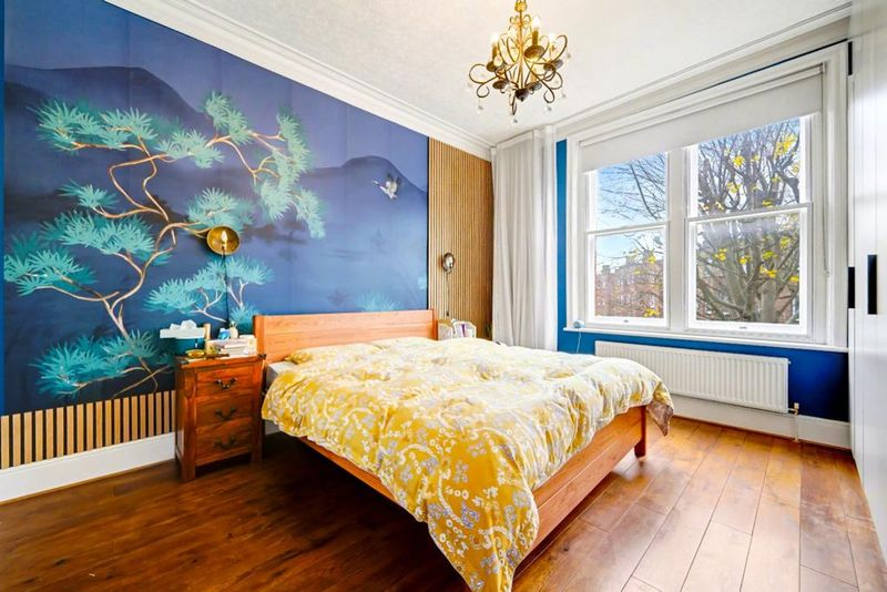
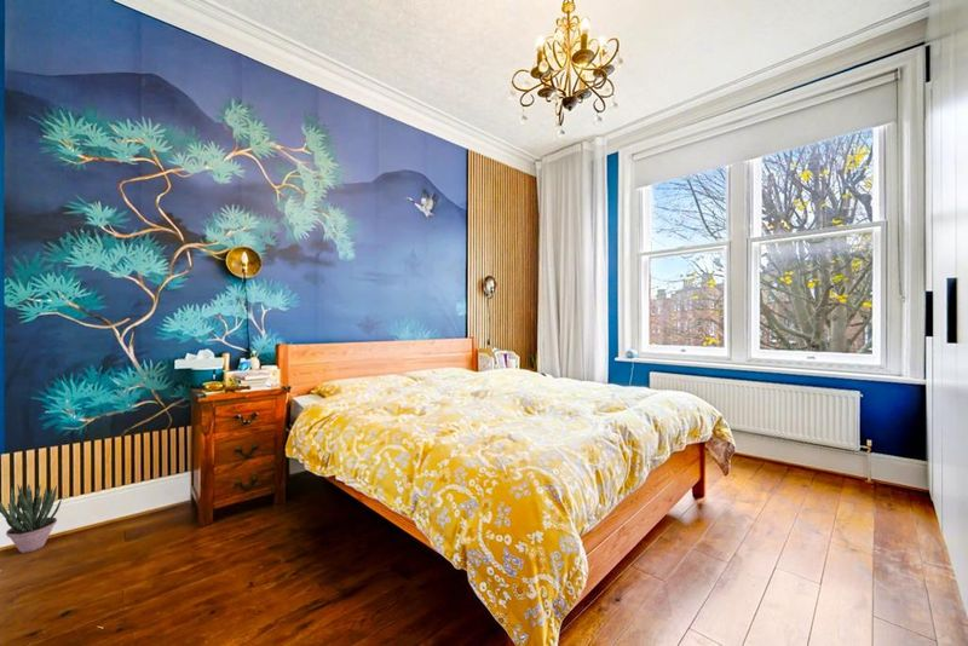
+ potted plant [0,481,63,554]
